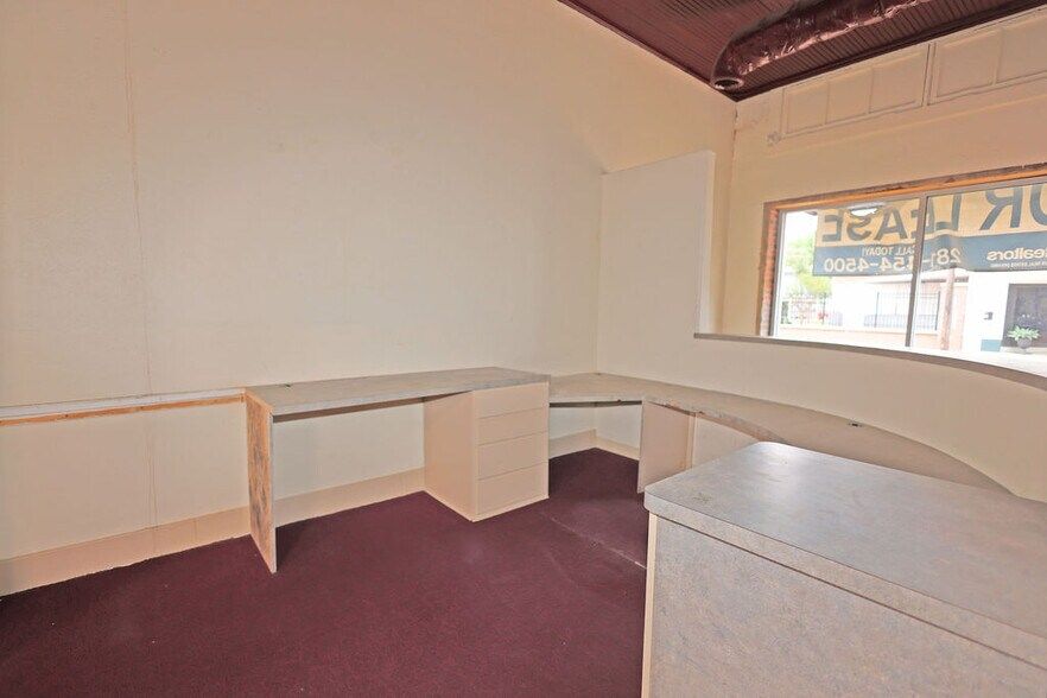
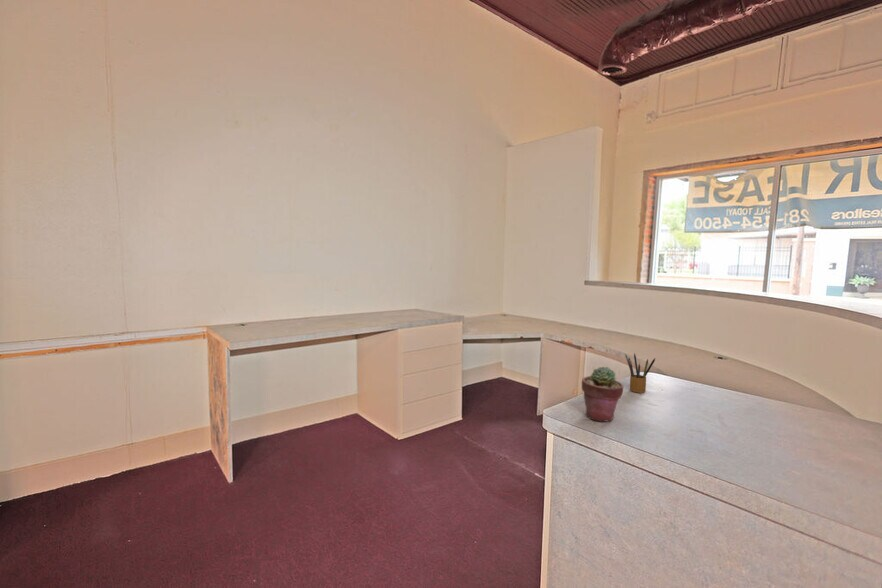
+ potted succulent [581,366,625,423]
+ pencil box [625,352,656,394]
